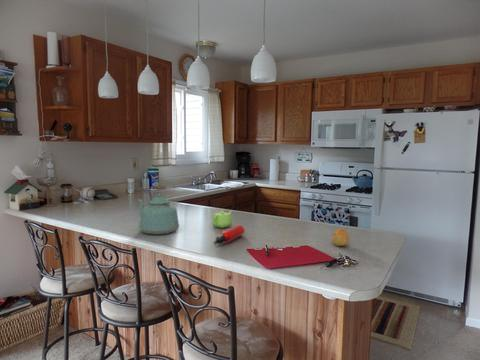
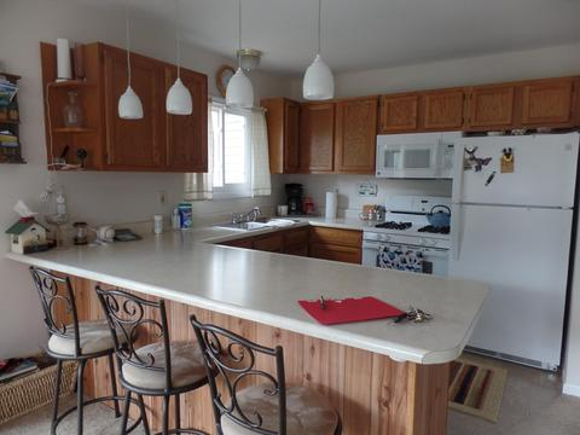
- teapot [211,210,233,229]
- kettle [137,184,180,235]
- water bottle [212,224,246,246]
- fruit [331,228,351,247]
